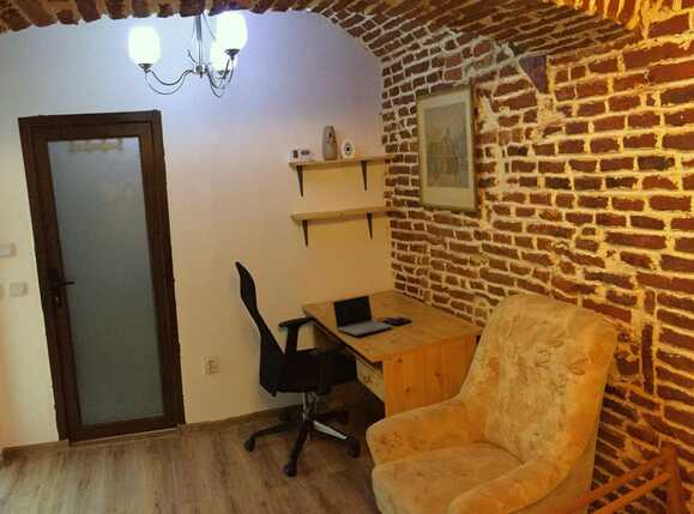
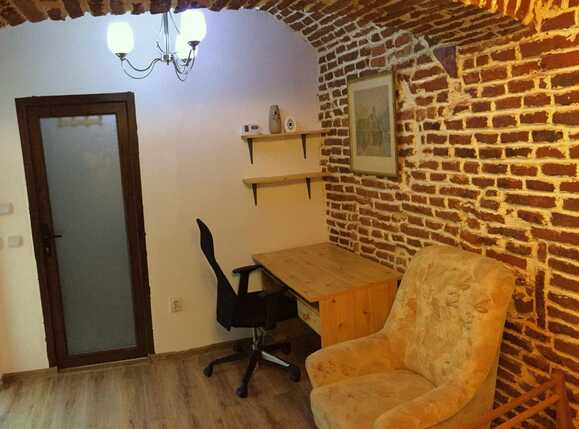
- laptop computer [332,295,412,337]
